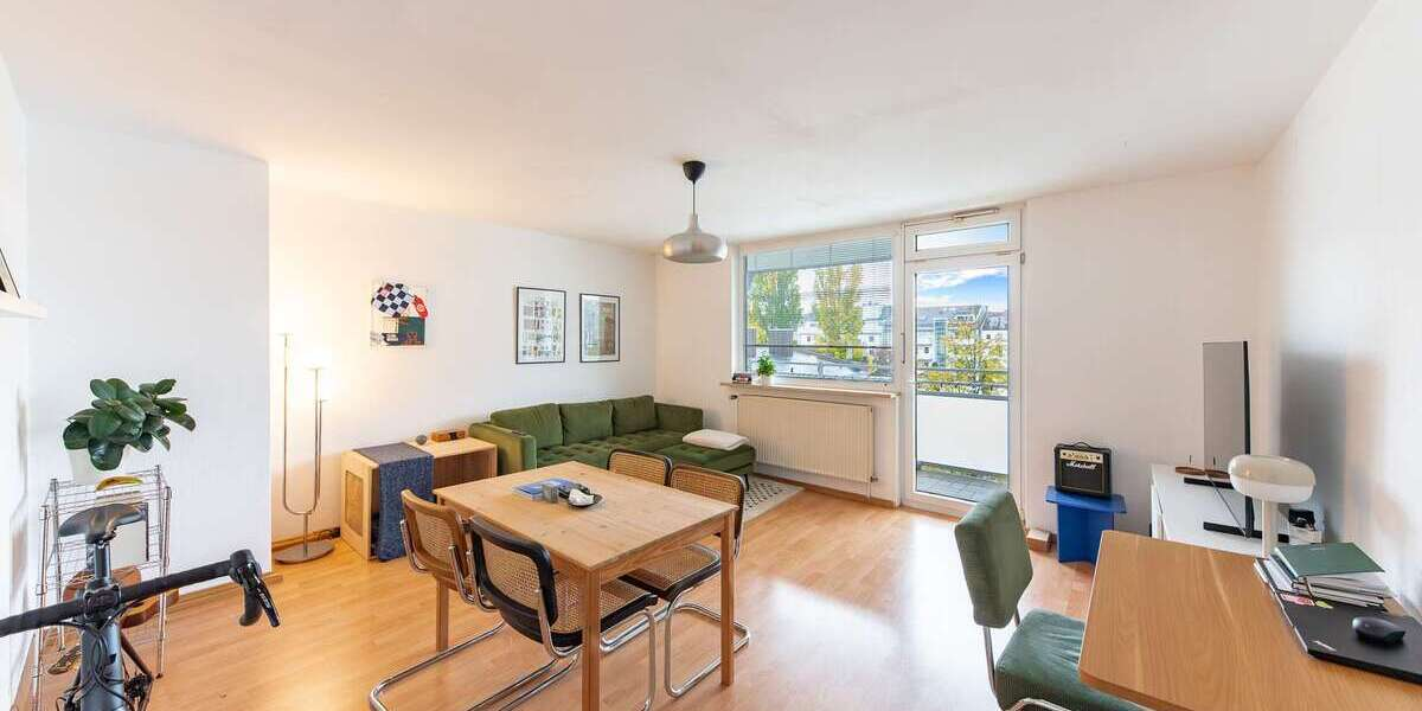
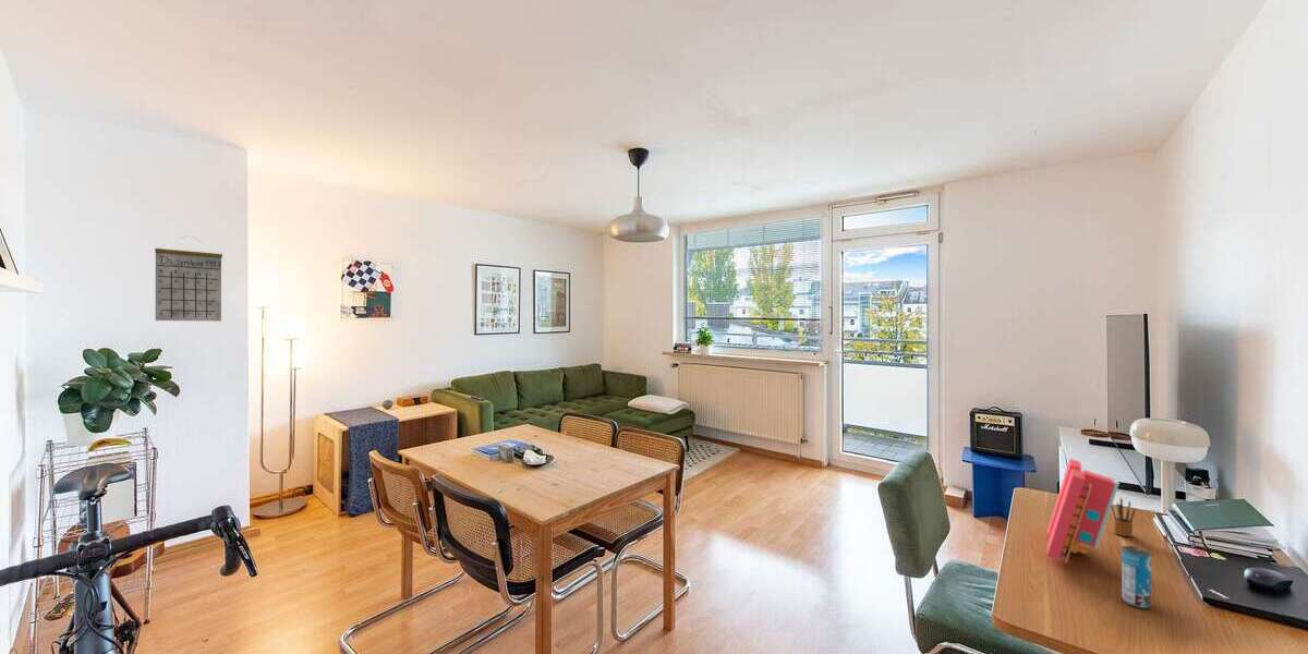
+ book [1046,458,1121,565]
+ pencil box [1111,496,1137,537]
+ calendar [154,234,223,323]
+ beverage can [1121,545,1152,609]
